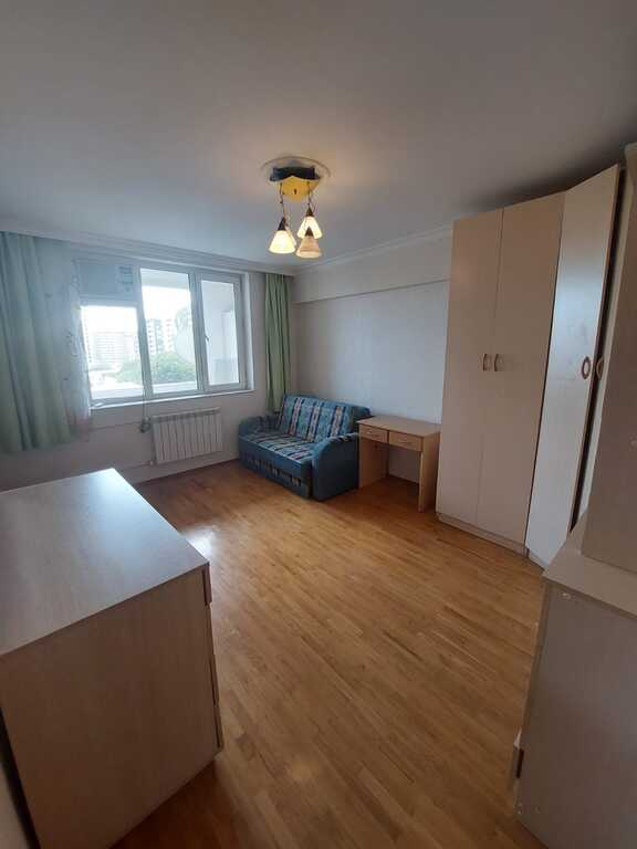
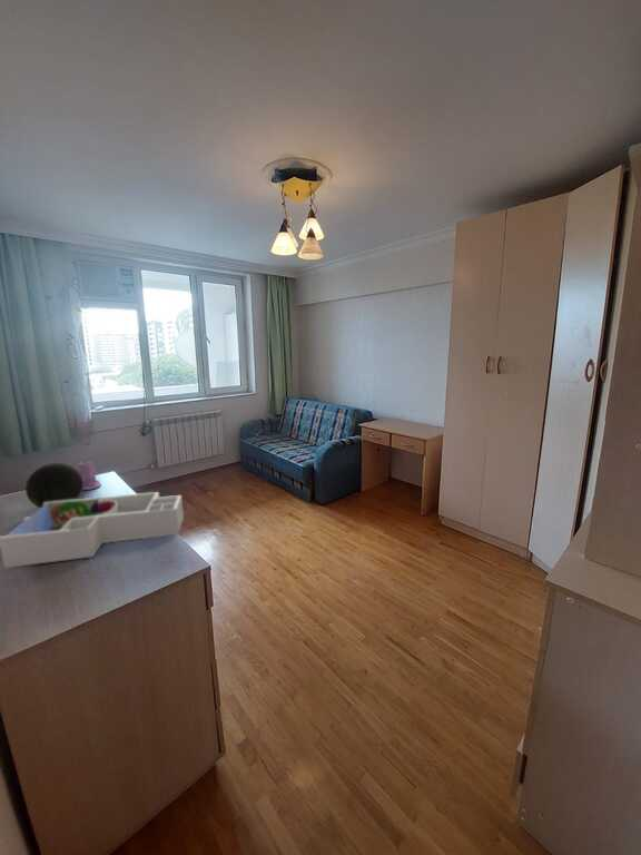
+ decorative orb [24,462,83,509]
+ desk organizer [0,491,185,569]
+ candle [78,460,102,491]
